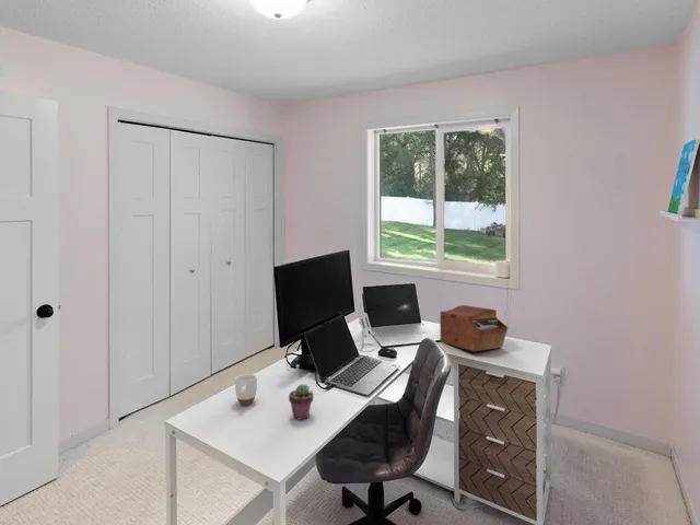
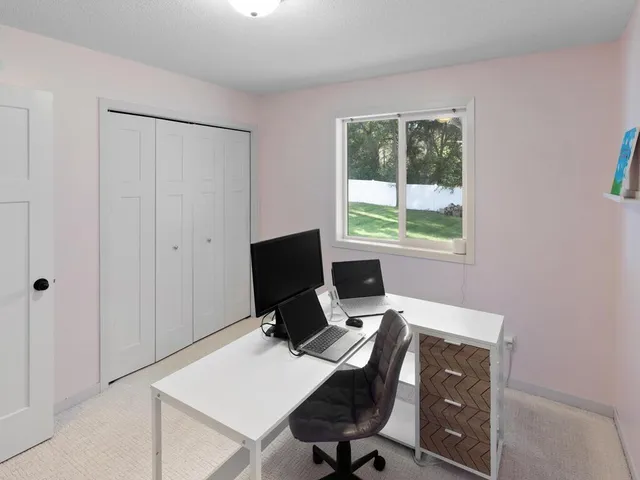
- potted succulent [288,383,315,421]
- mug [234,374,258,407]
- sewing box [440,304,509,352]
